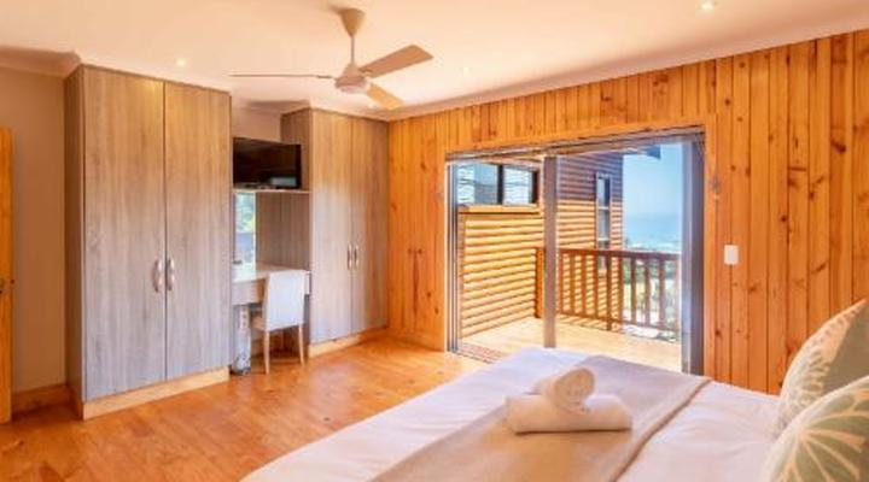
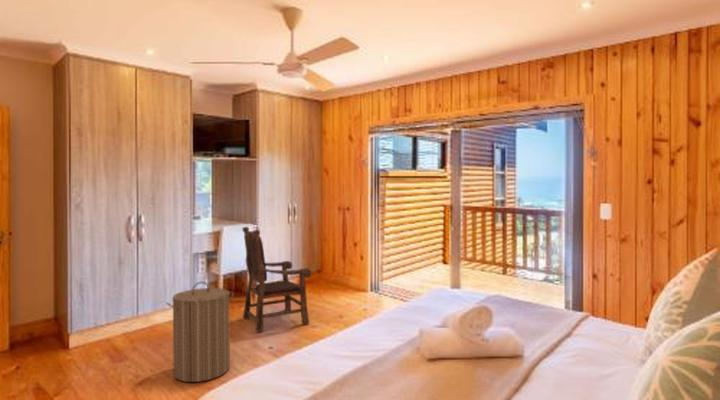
+ laundry hamper [165,281,235,383]
+ armchair [241,226,313,333]
